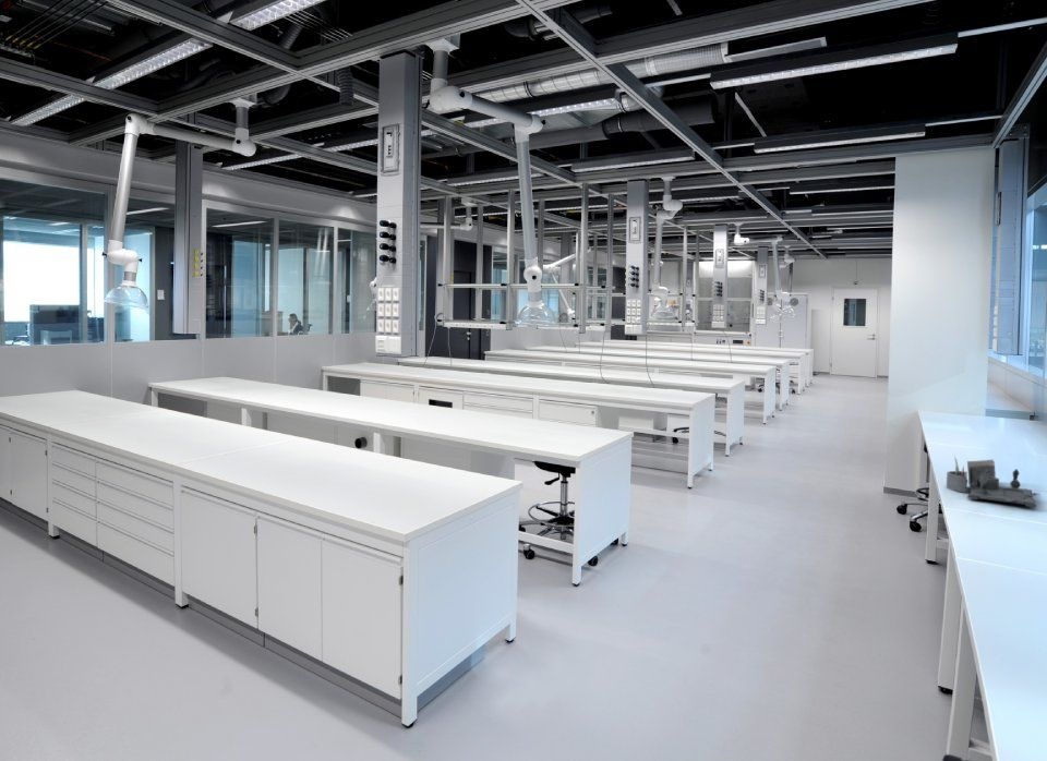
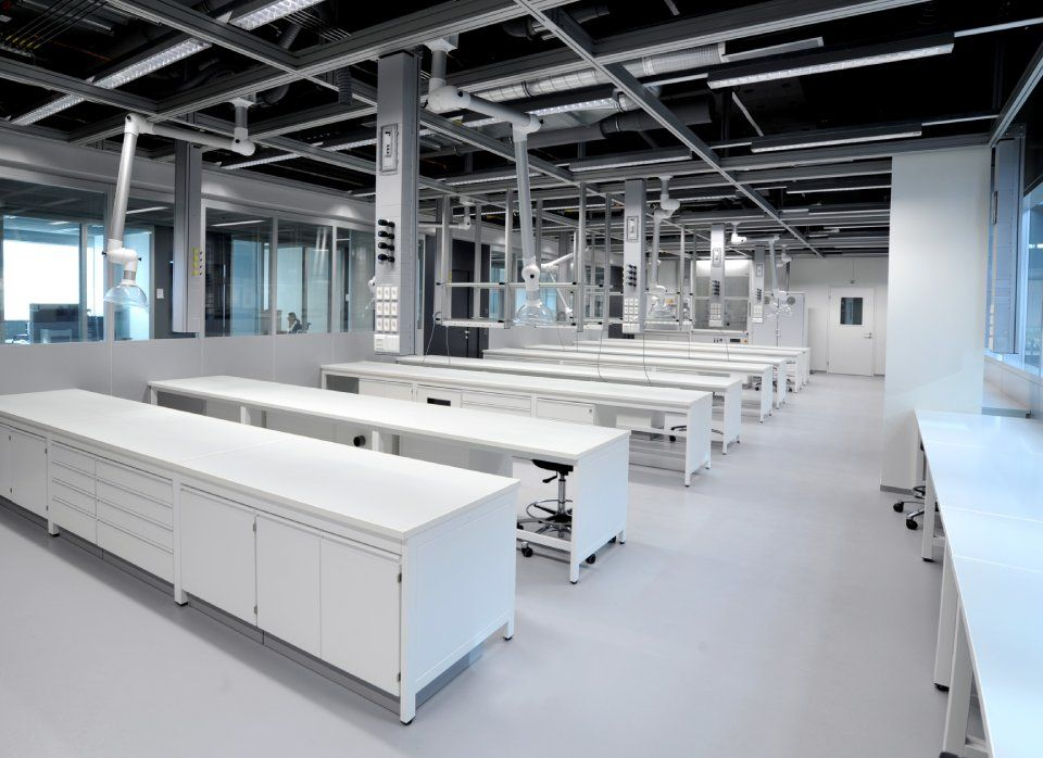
- desk organizer [946,455,1040,508]
